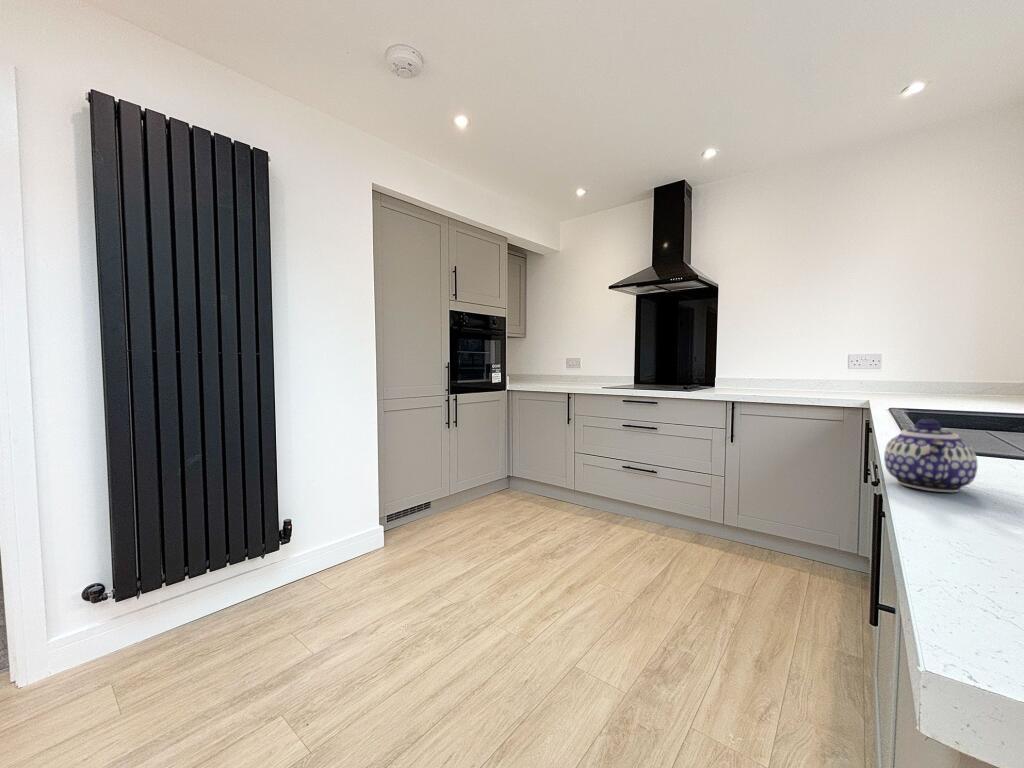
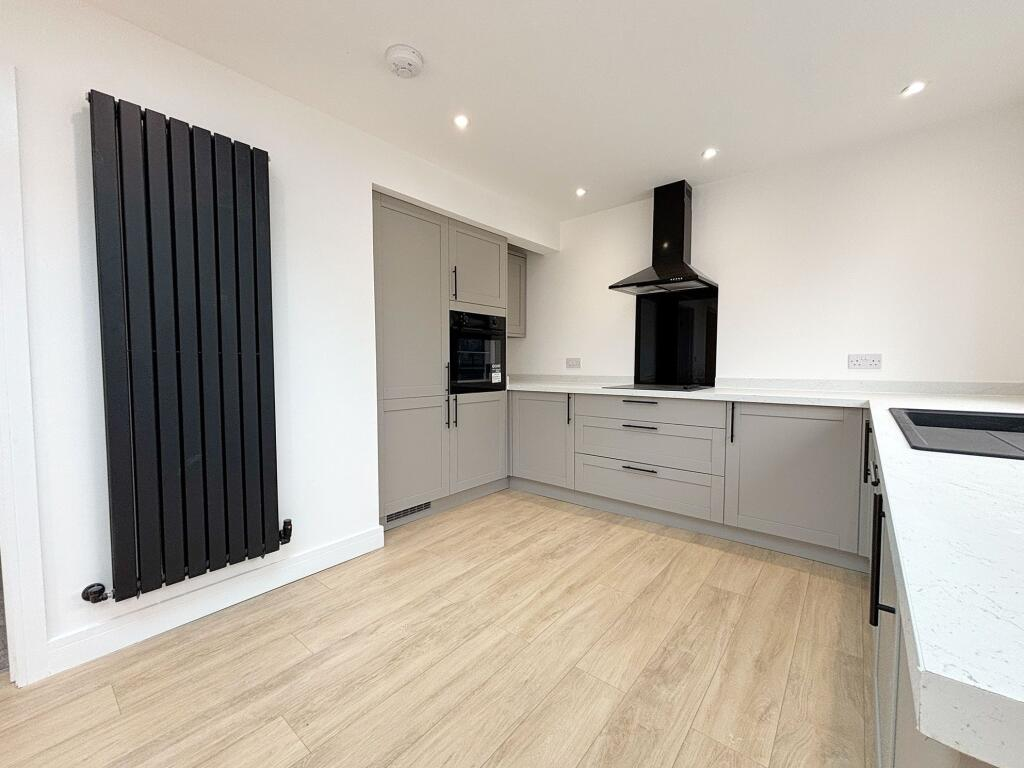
- teapot [883,418,978,493]
